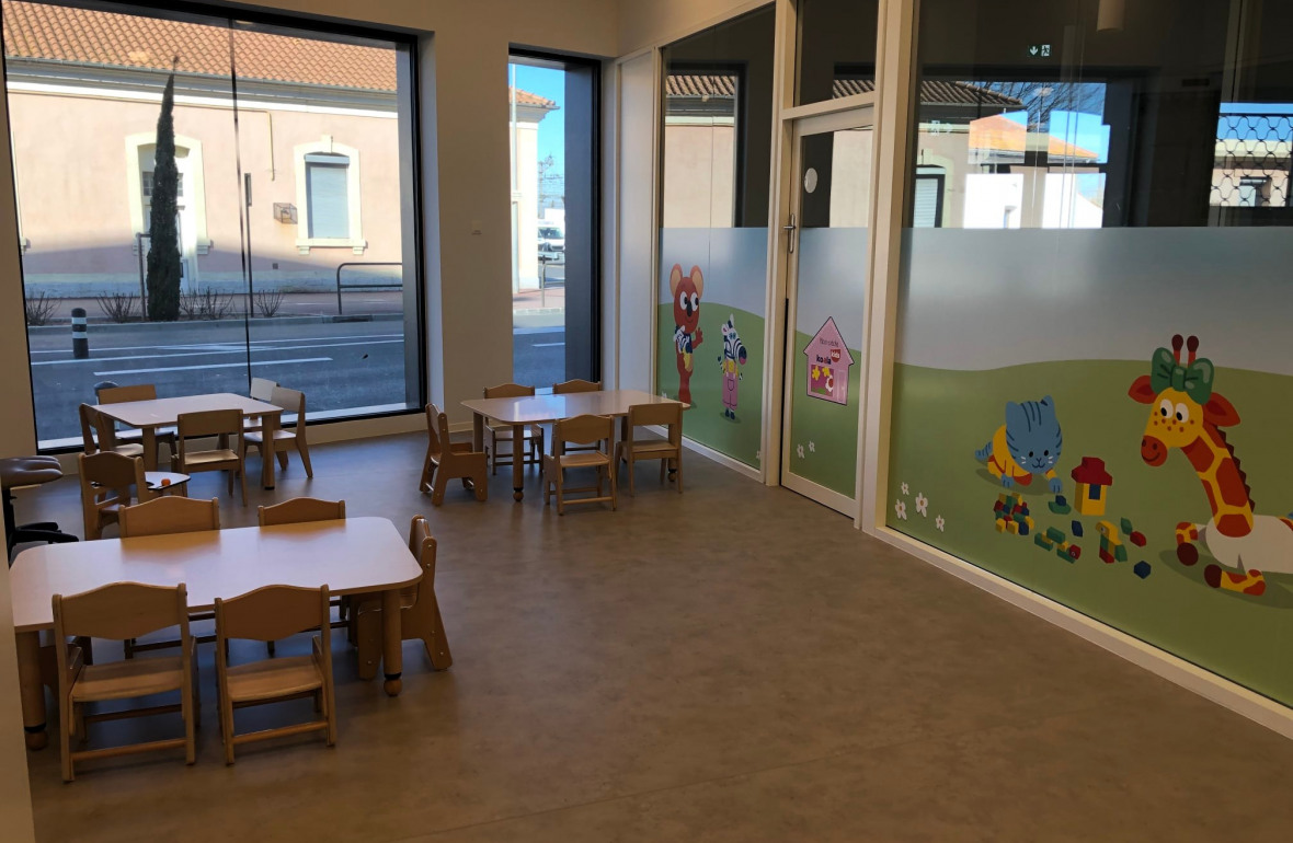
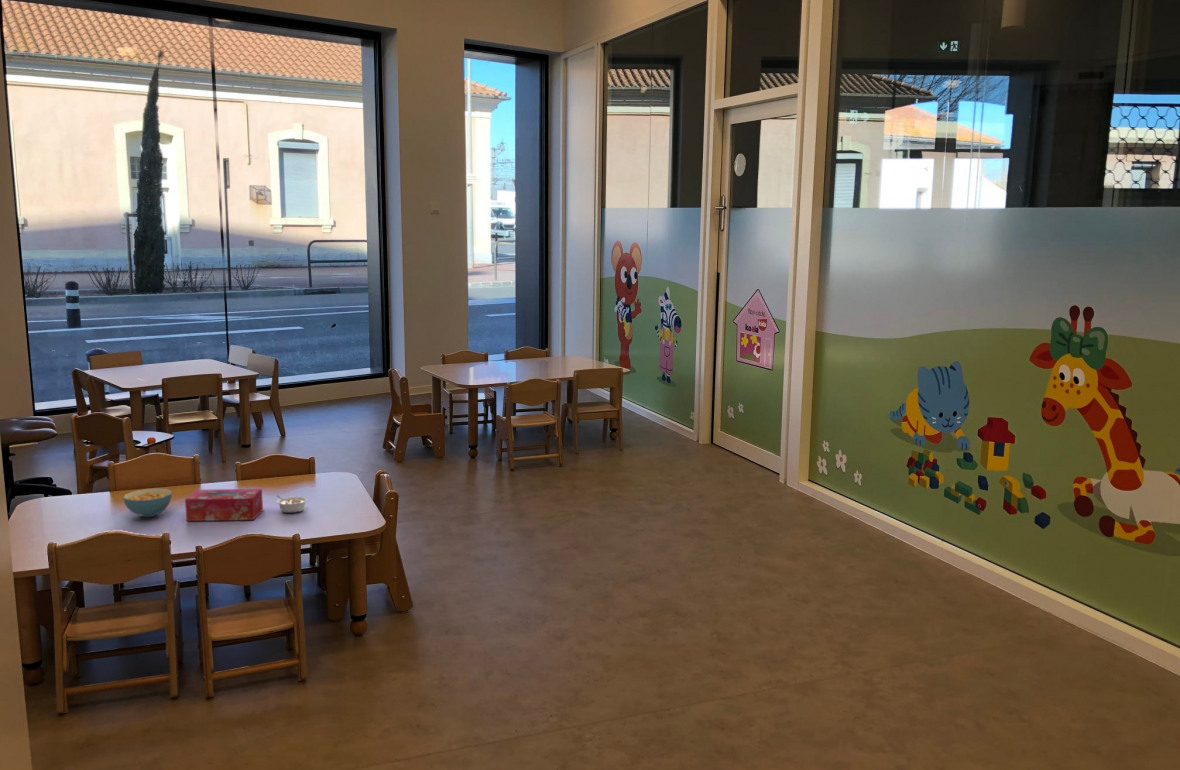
+ legume [275,494,309,514]
+ tissue box [184,488,264,522]
+ cereal bowl [122,487,173,518]
